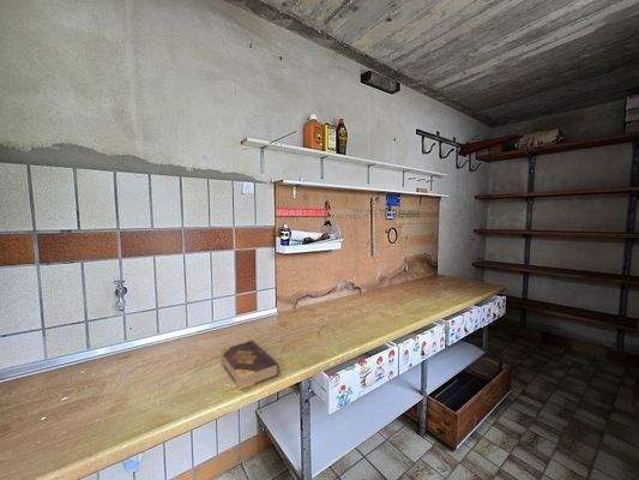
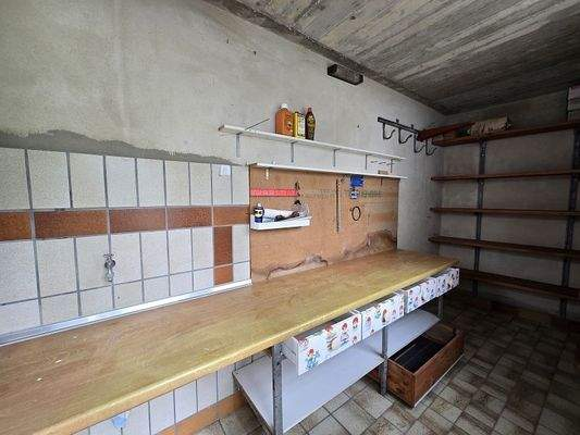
- book [218,340,281,390]
